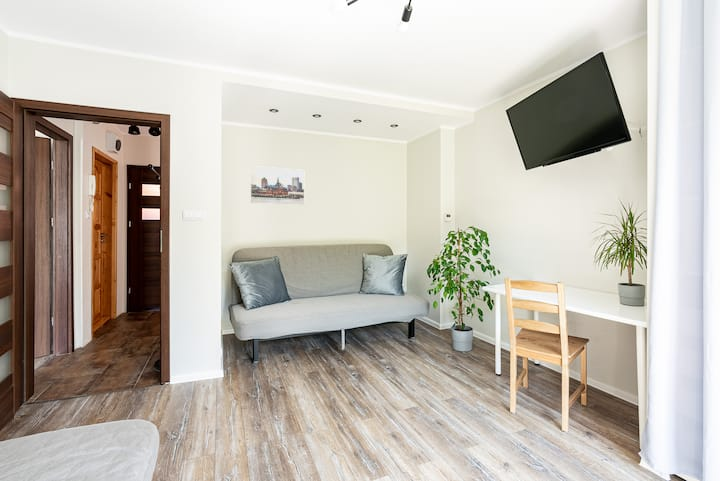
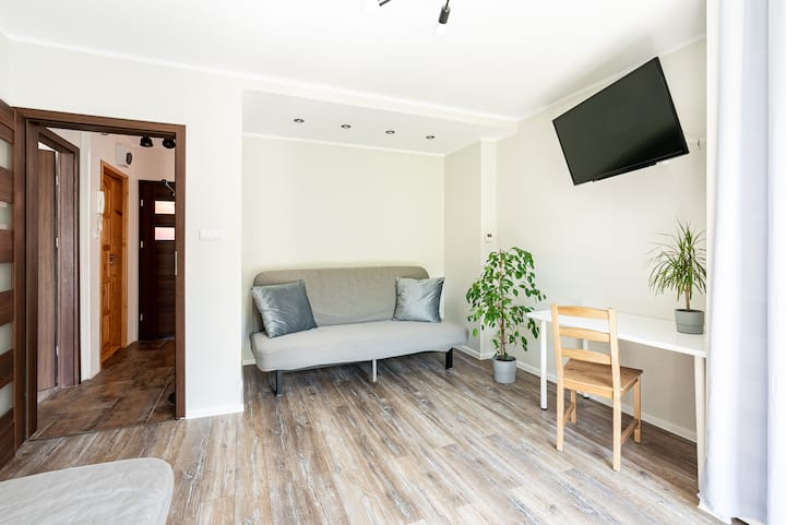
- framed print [250,165,305,206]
